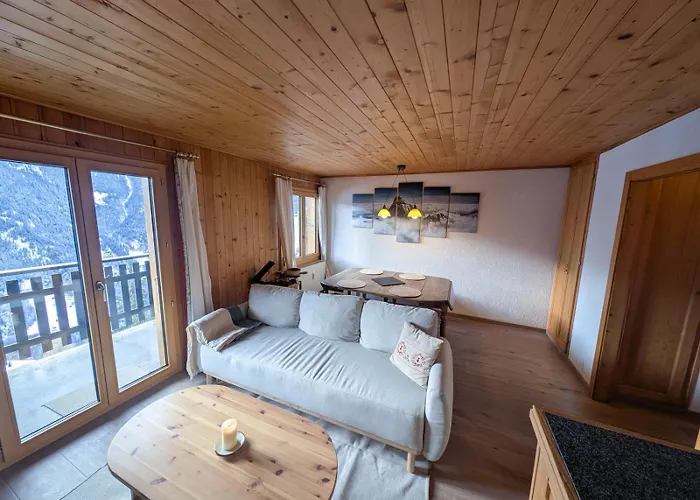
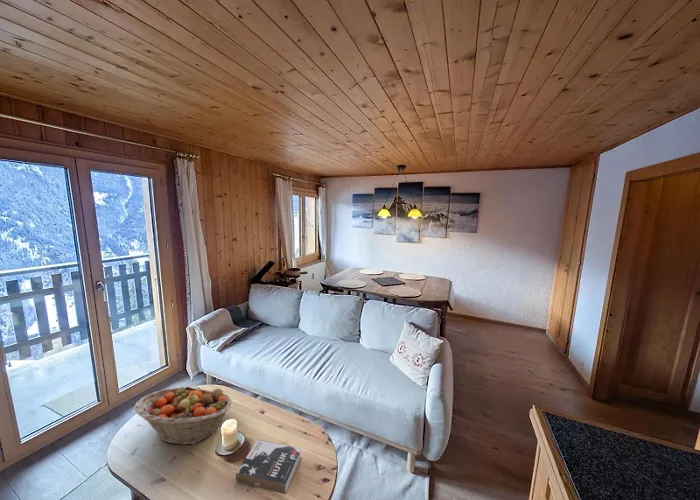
+ fruit basket [133,386,233,446]
+ book [235,439,302,495]
